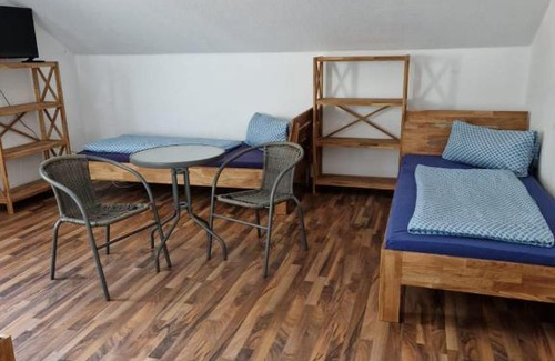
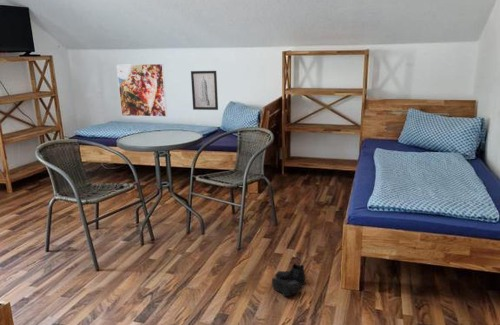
+ wall art [190,70,219,111]
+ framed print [116,63,168,118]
+ boots [271,263,307,297]
